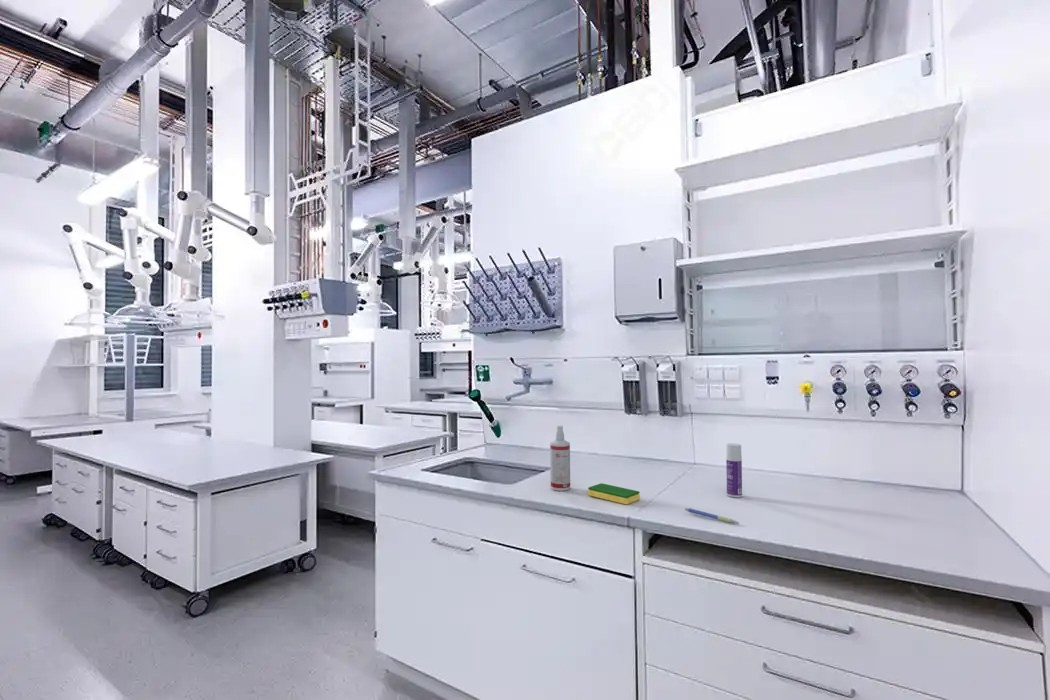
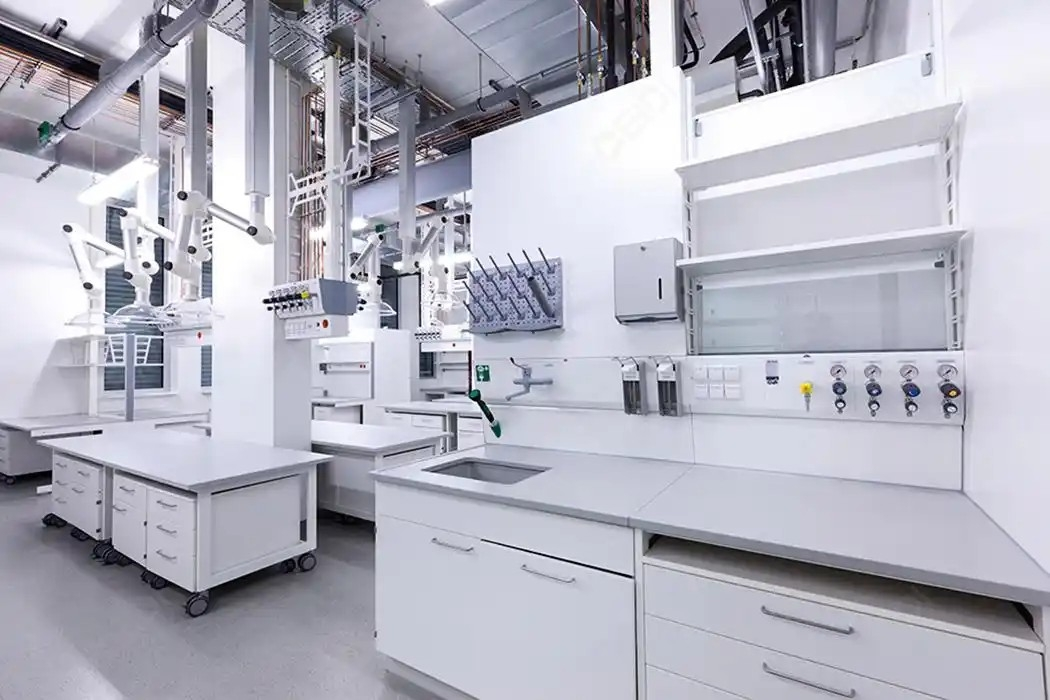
- dish sponge [587,482,641,505]
- spray bottle [549,424,571,492]
- pen [684,507,740,525]
- bottle [725,442,743,498]
